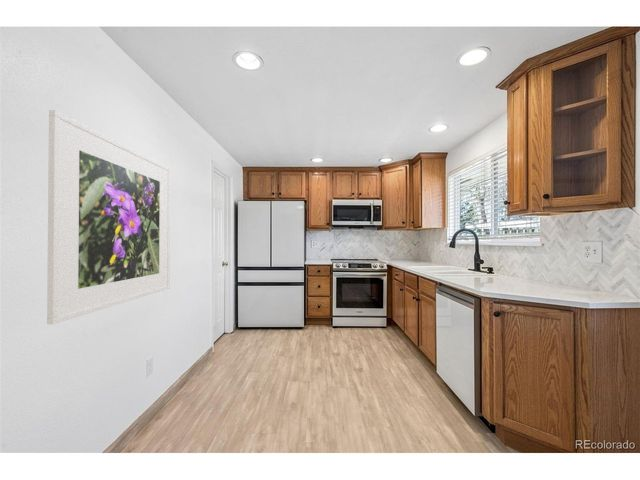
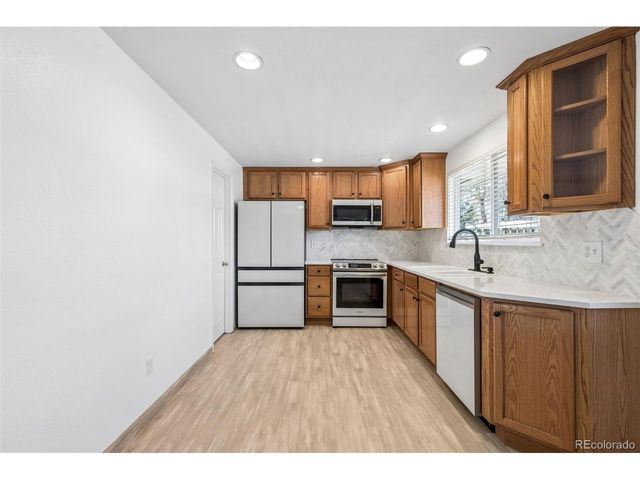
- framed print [46,109,171,325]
